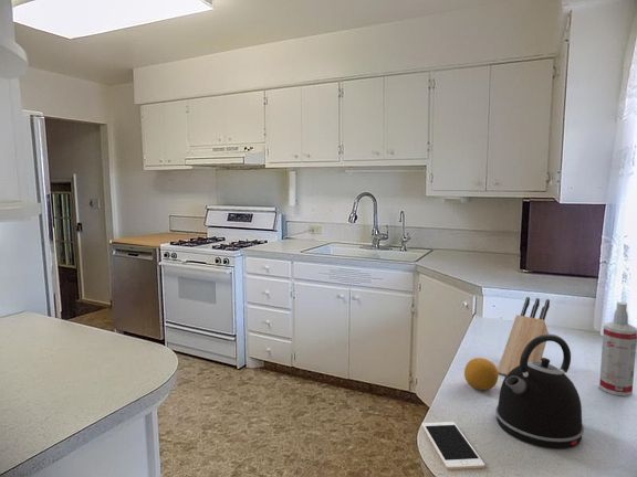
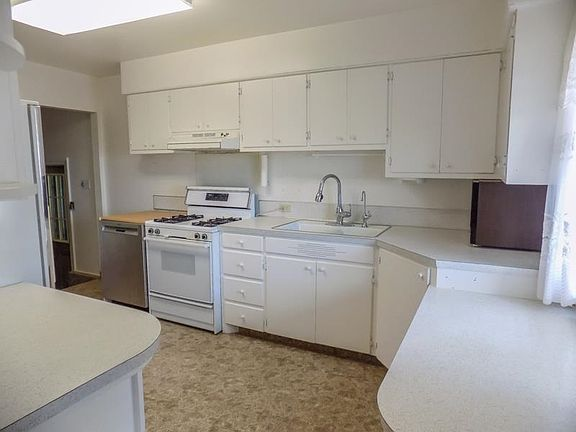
- fruit [463,357,499,391]
- spray bottle [598,301,637,398]
- kettle [494,333,585,449]
- cell phone [420,421,487,470]
- knife block [497,296,551,377]
